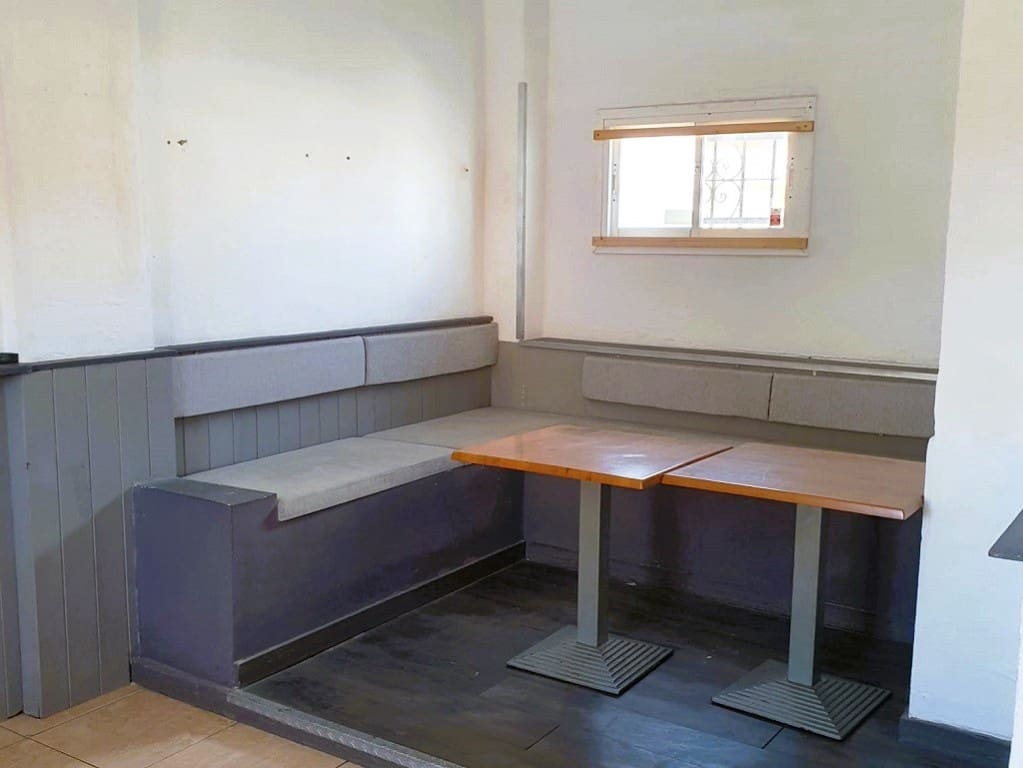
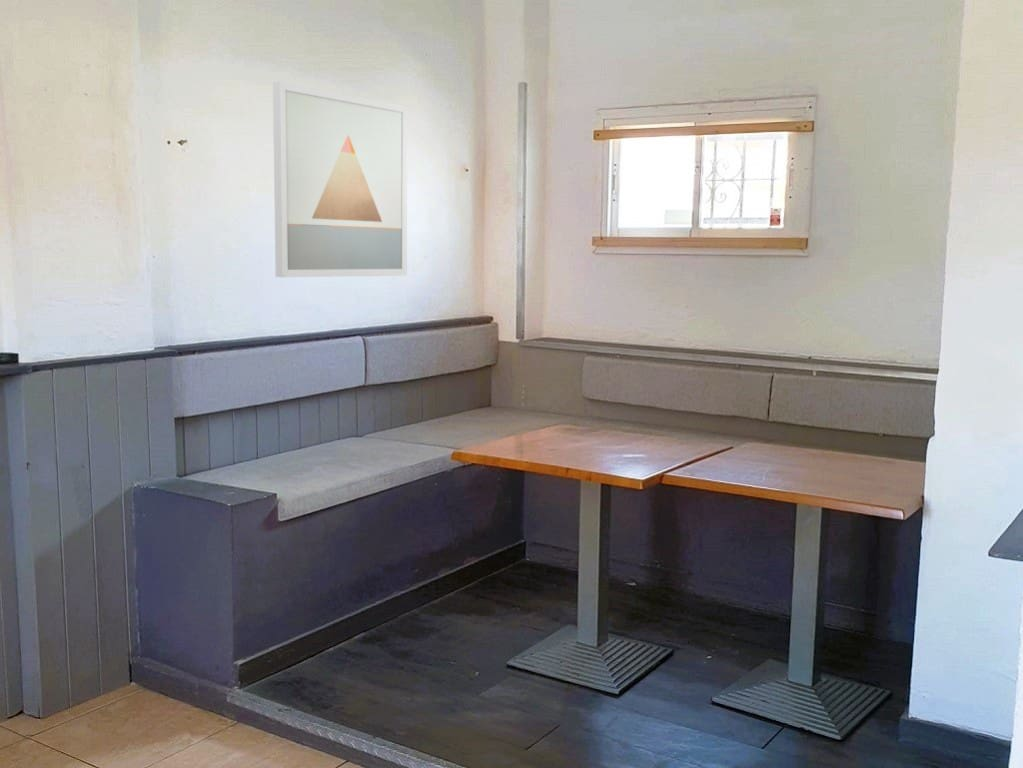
+ wall art [272,81,408,278]
